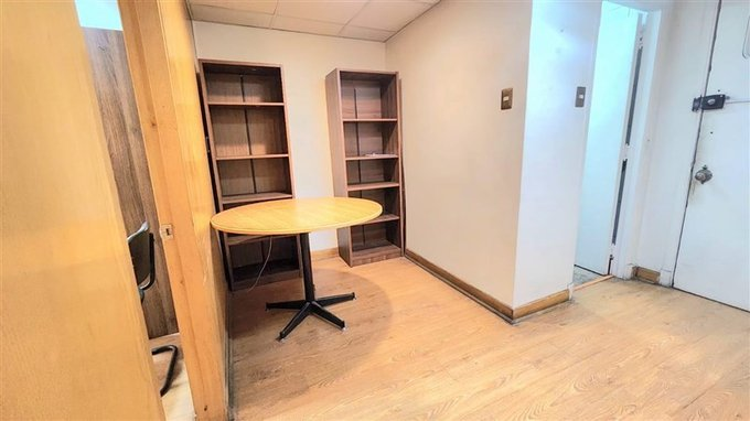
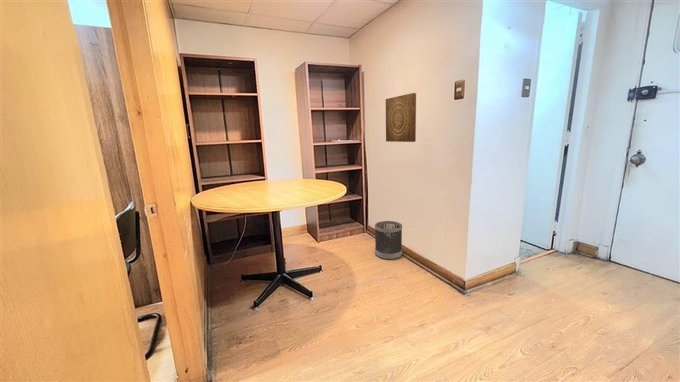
+ wall art [385,92,417,143]
+ wastebasket [374,220,403,261]
